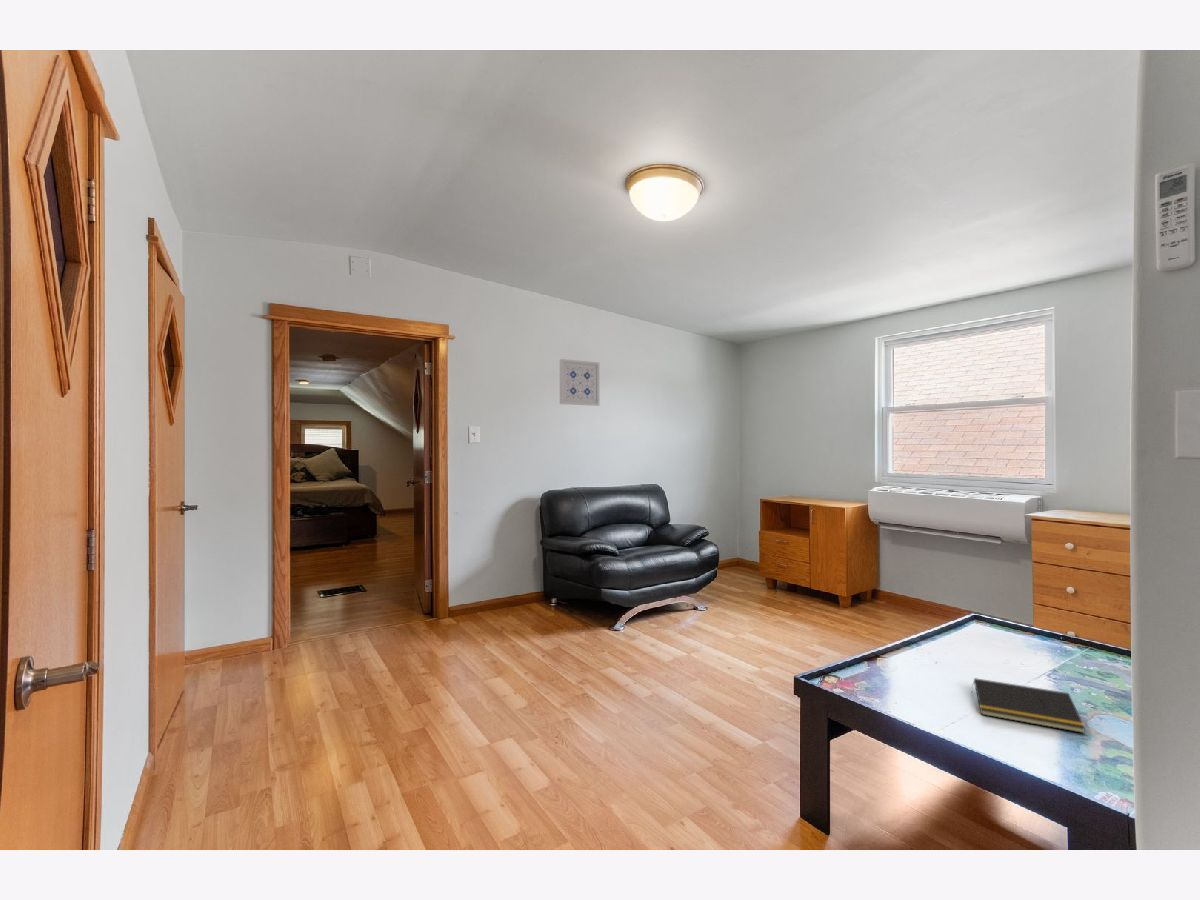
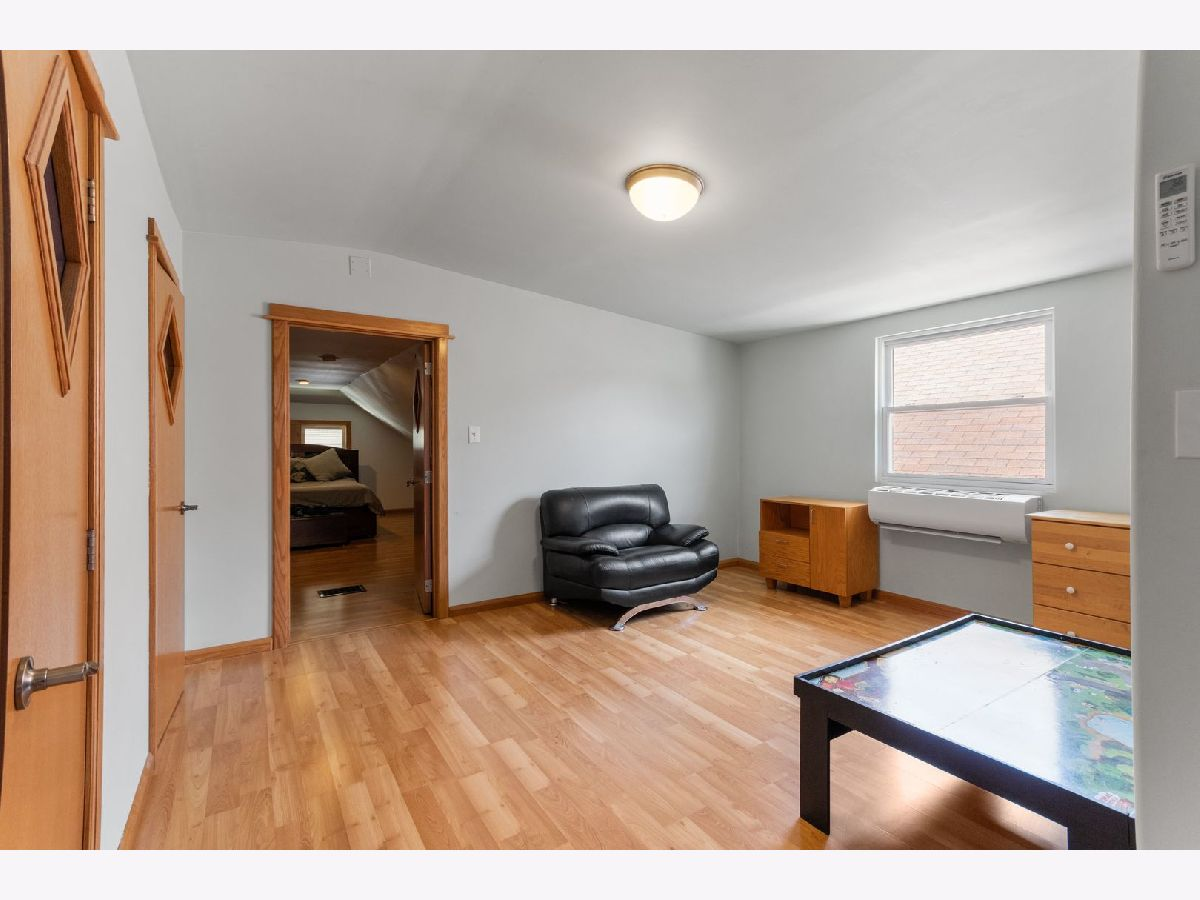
- notepad [971,677,1087,734]
- wall art [559,358,601,407]
